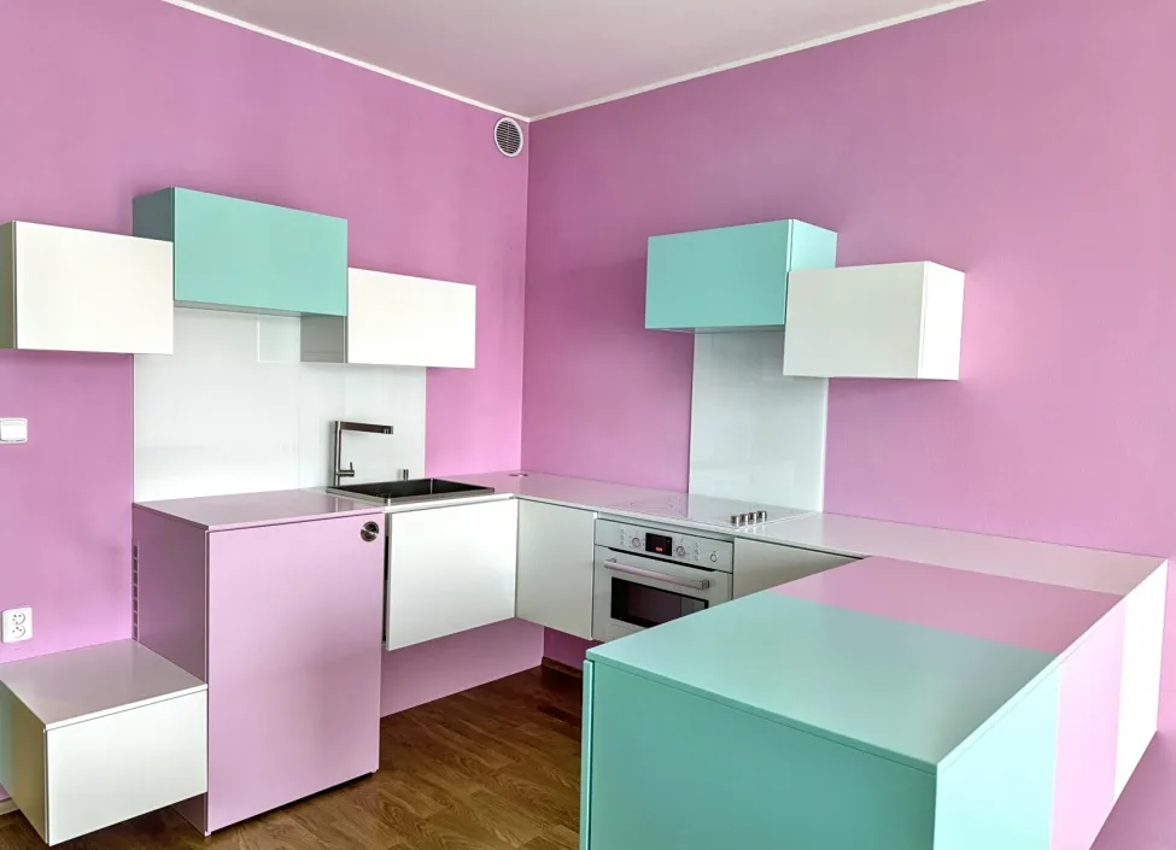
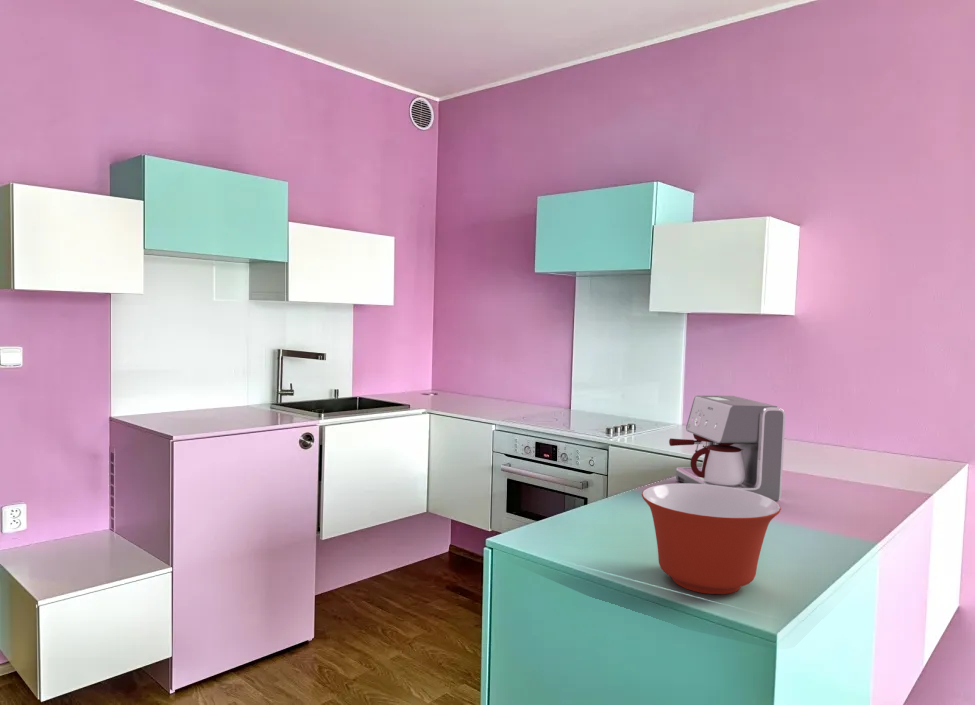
+ mixing bowl [641,482,782,595]
+ coffee maker [668,395,786,502]
